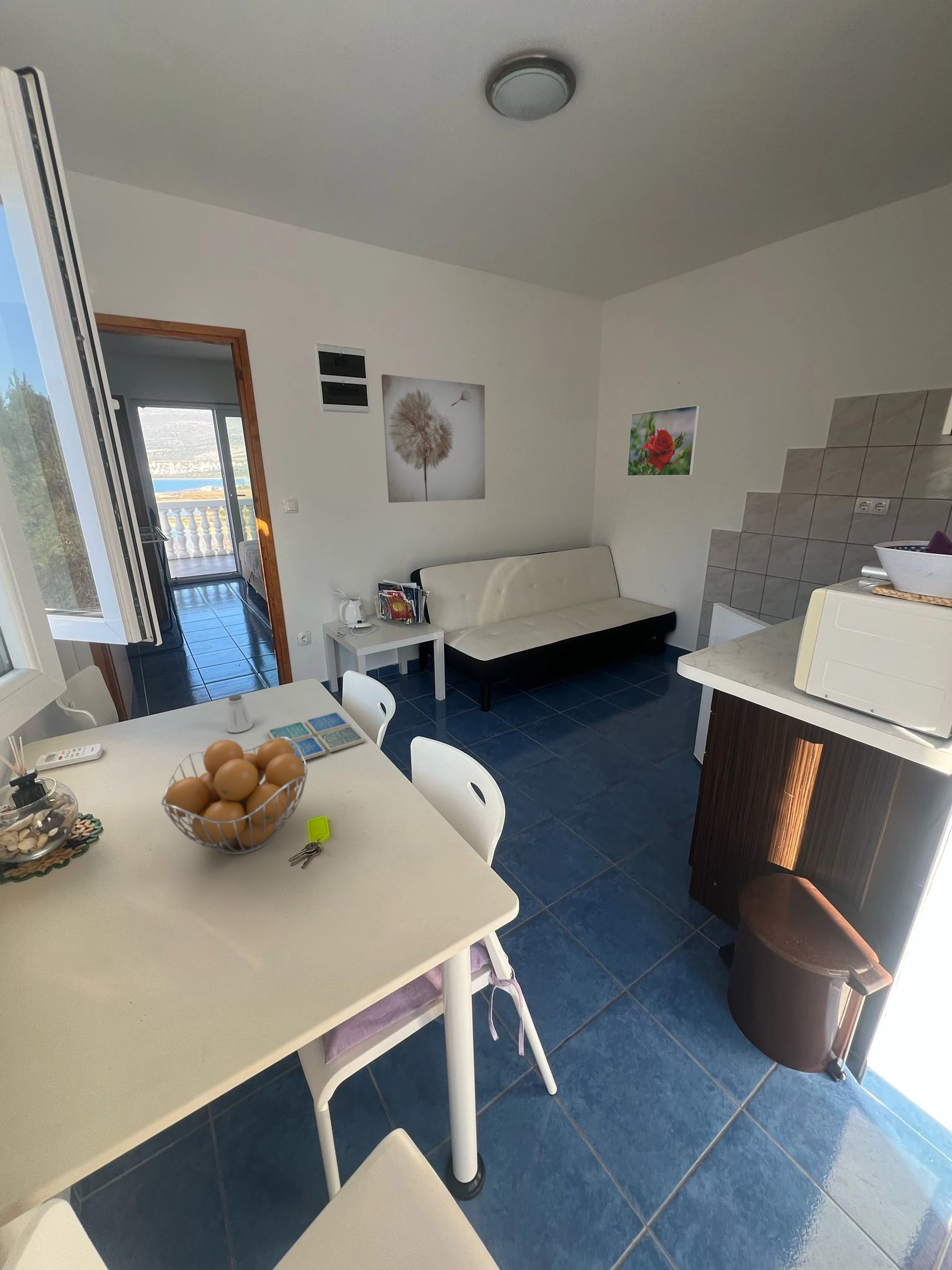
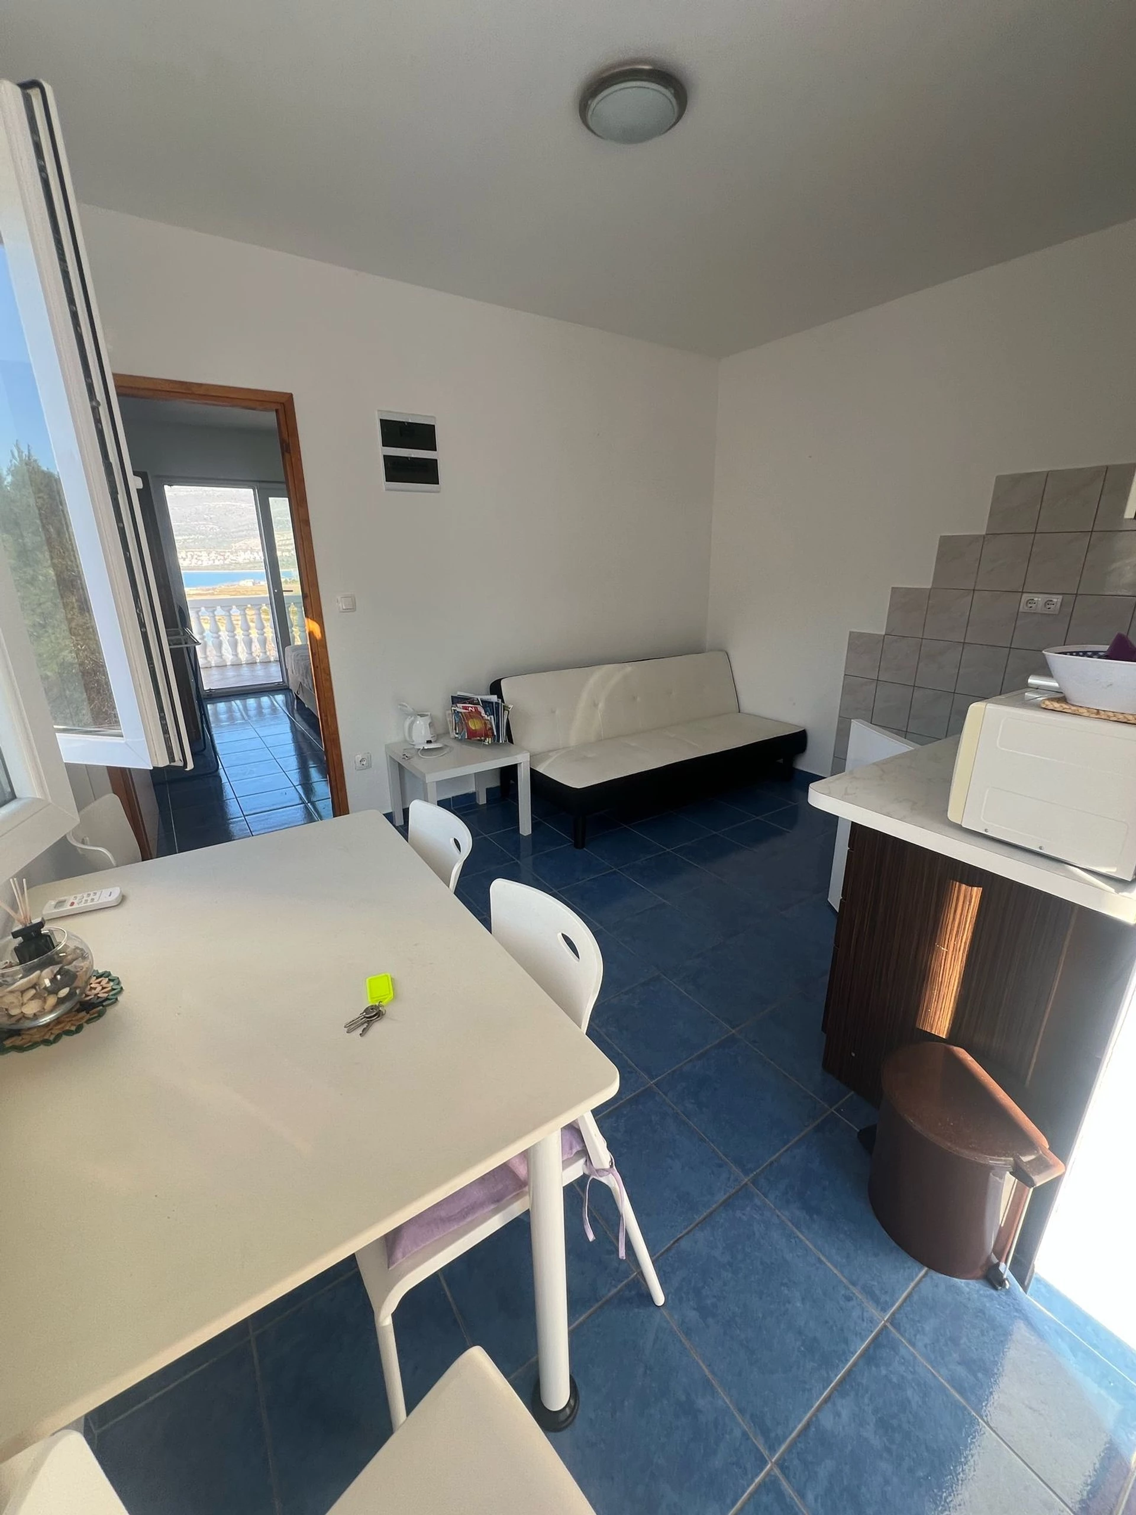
- drink coaster [267,711,365,762]
- wall art [381,374,485,503]
- fruit basket [161,737,308,855]
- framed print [626,405,701,477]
- saltshaker [227,694,253,733]
